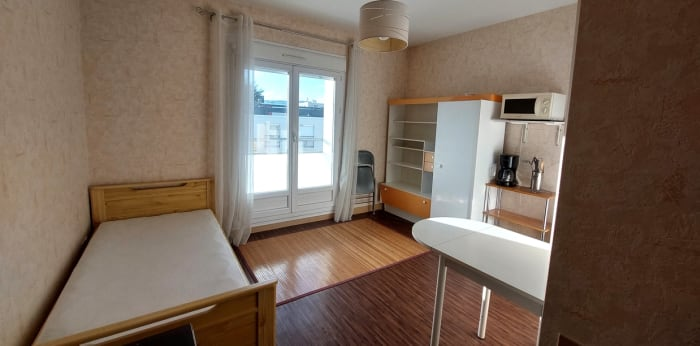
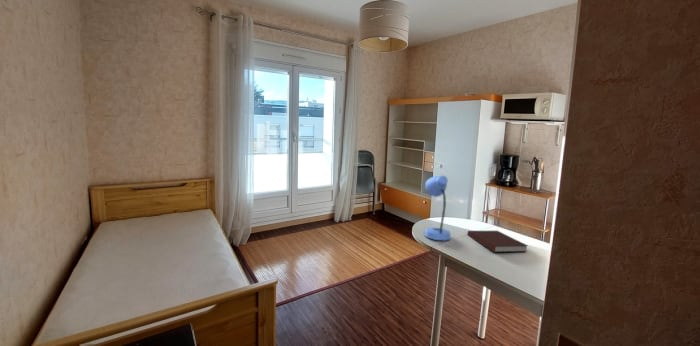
+ notebook [467,230,529,253]
+ desk lamp [424,175,452,242]
